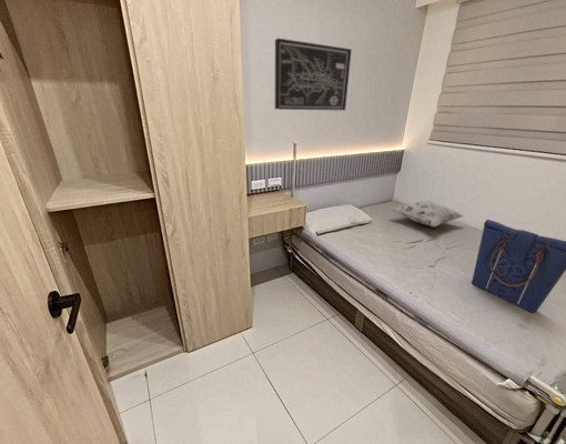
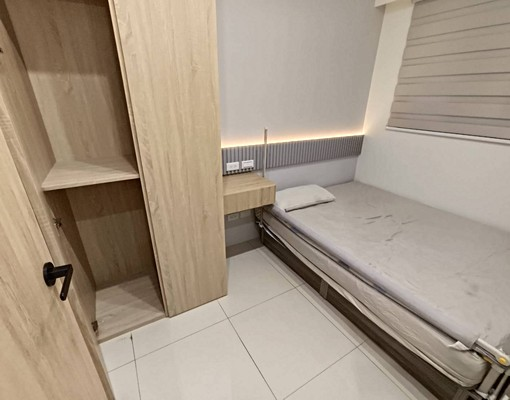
- wall art [274,38,353,111]
- decorative pillow [390,200,465,228]
- tote bag [471,219,566,313]
